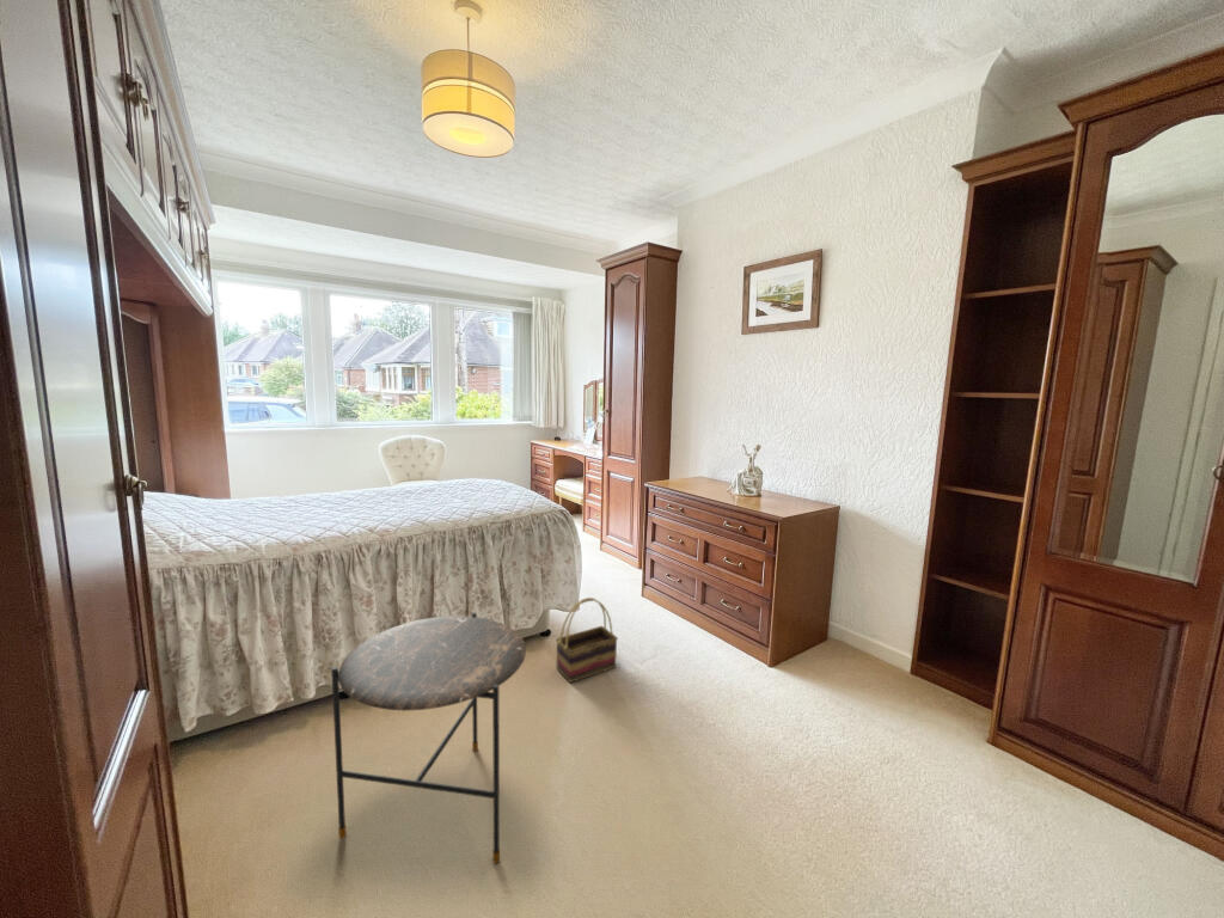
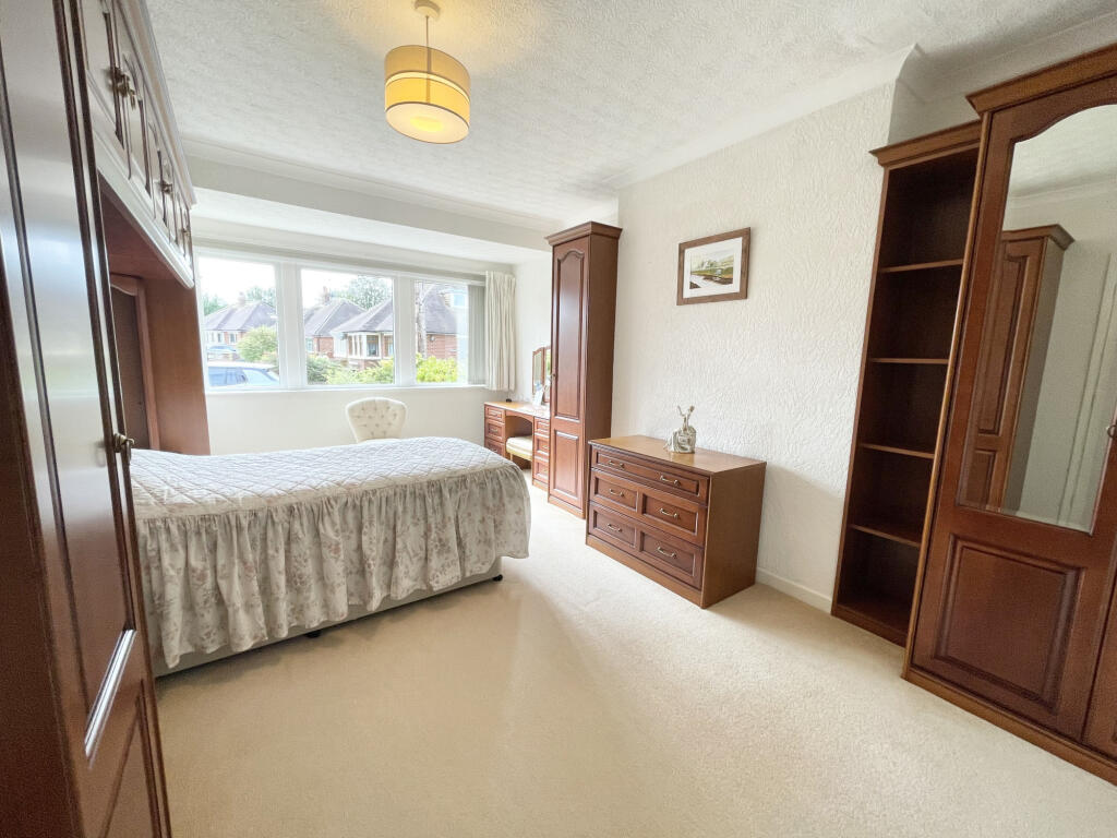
- basket [555,596,619,684]
- side table [330,611,527,864]
